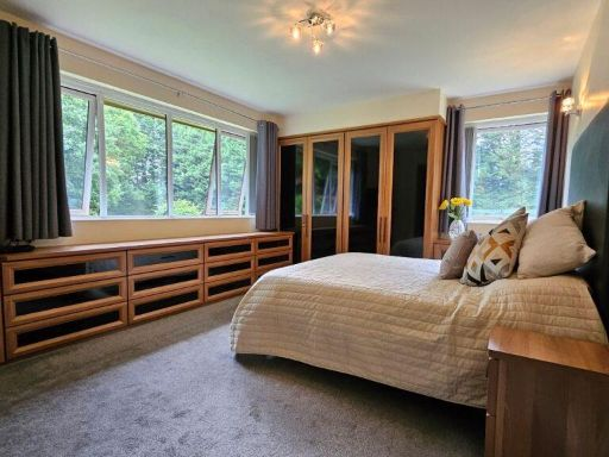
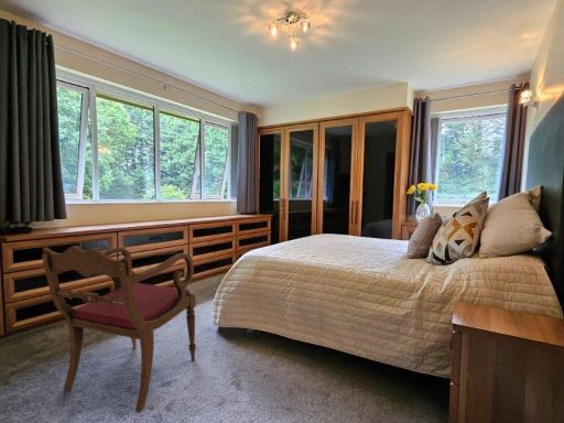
+ armchair [41,245,197,413]
